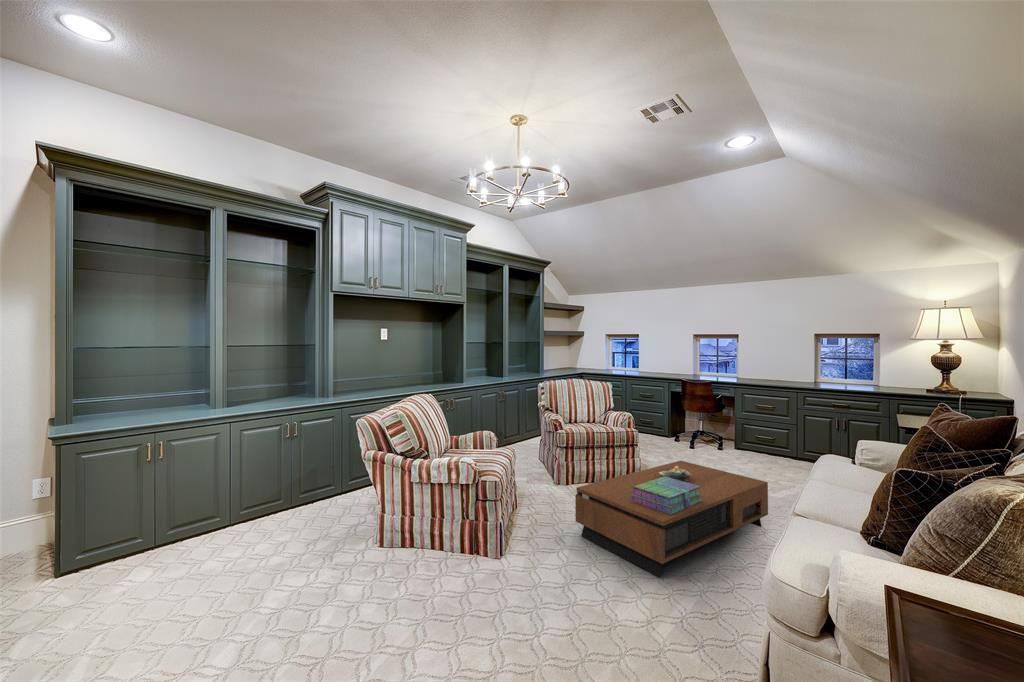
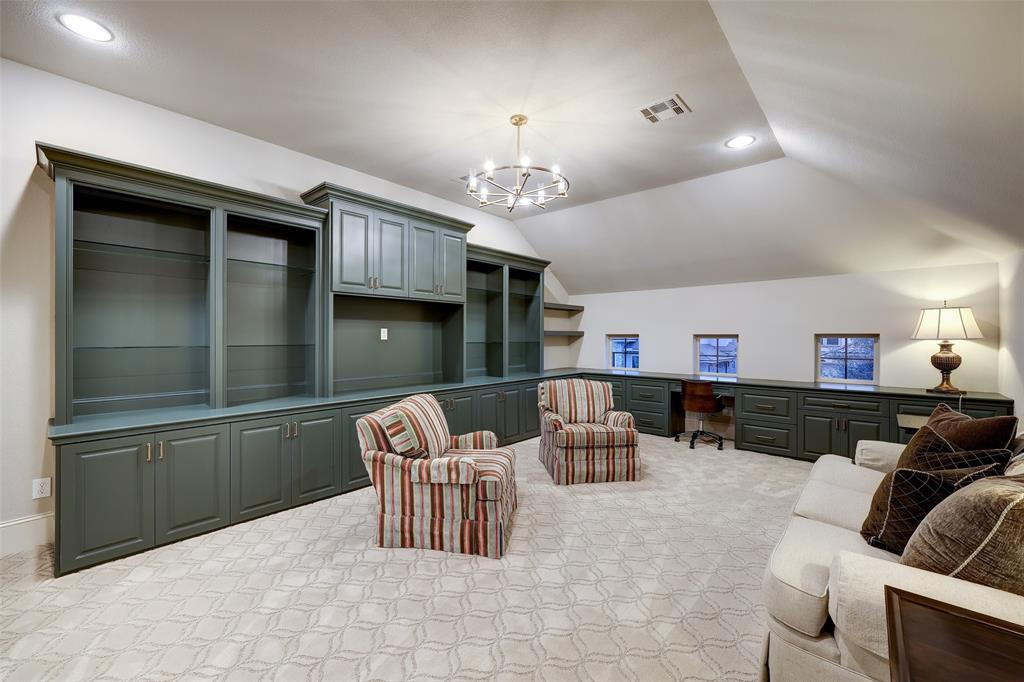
- decorative bowl [659,466,691,482]
- stack of books [631,477,702,515]
- coffee table [574,460,769,578]
